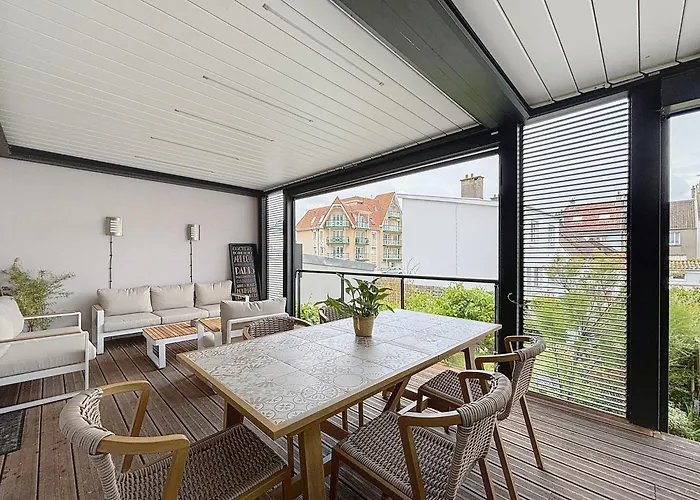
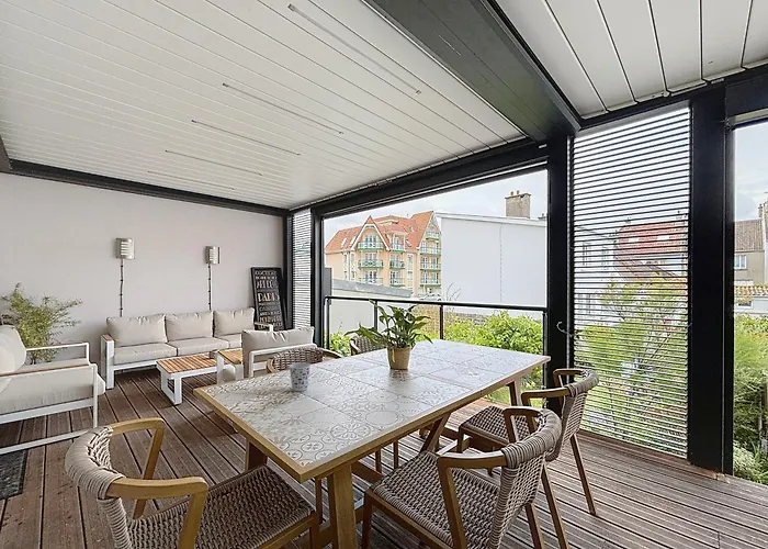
+ cup [289,361,312,392]
